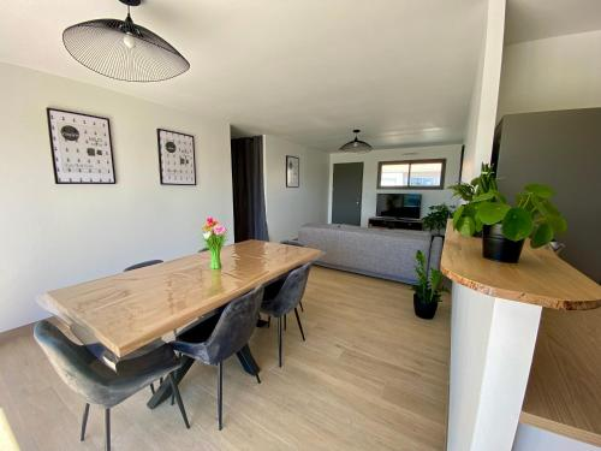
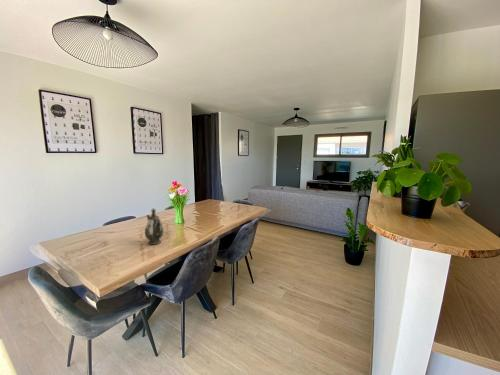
+ teapot [144,207,164,246]
